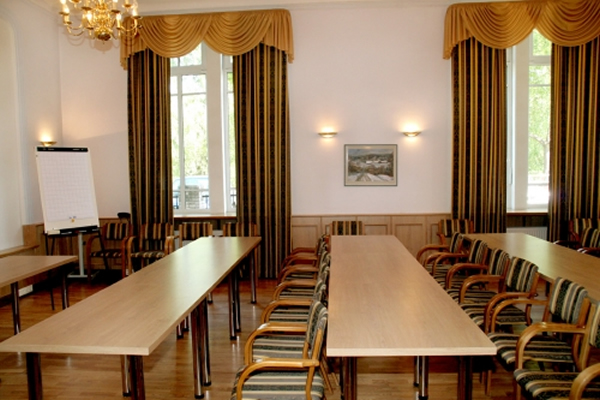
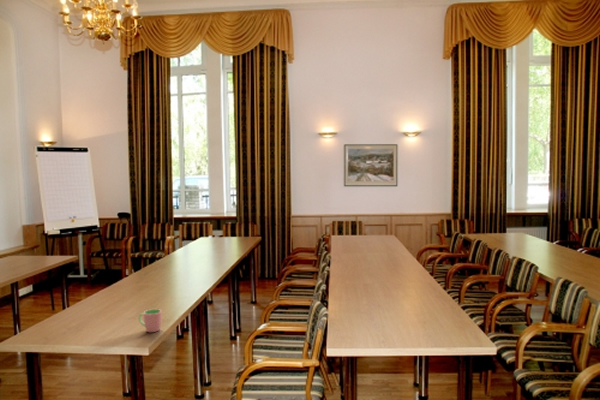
+ cup [138,308,163,333]
